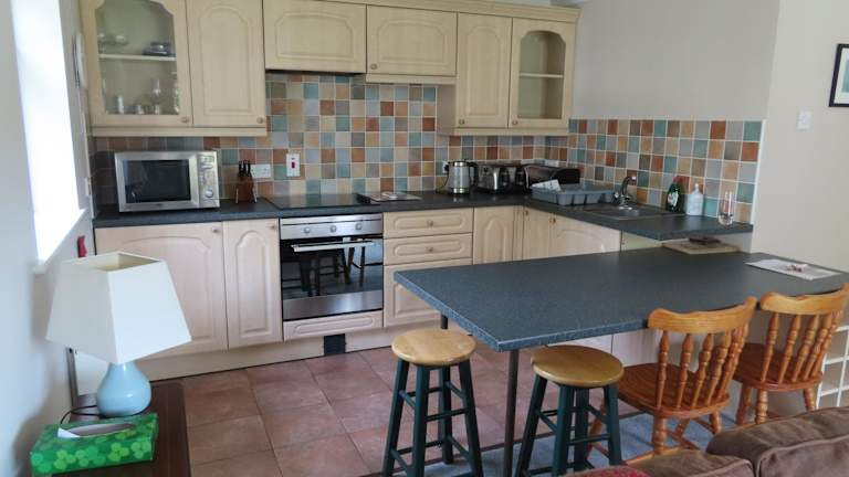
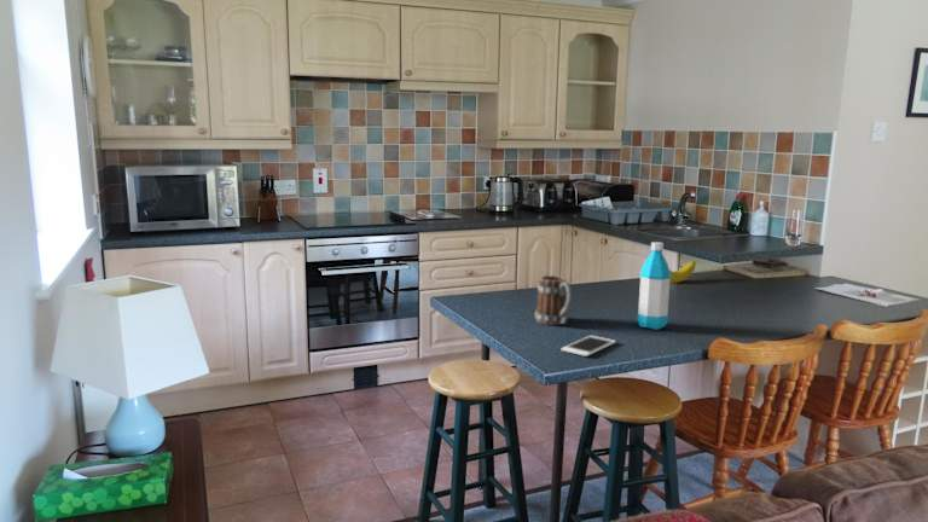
+ banana [669,260,697,284]
+ cell phone [561,335,617,358]
+ water bottle [637,240,671,331]
+ mug [534,274,573,326]
